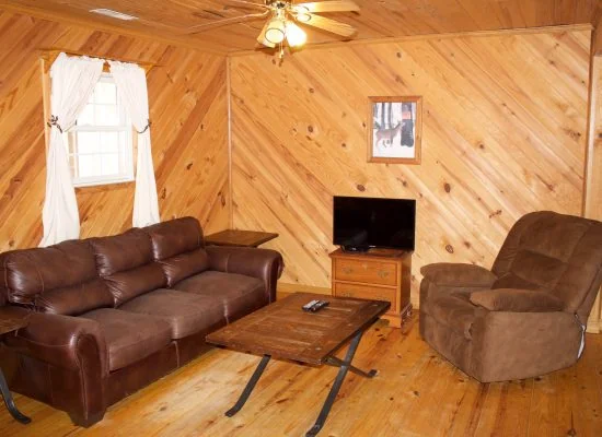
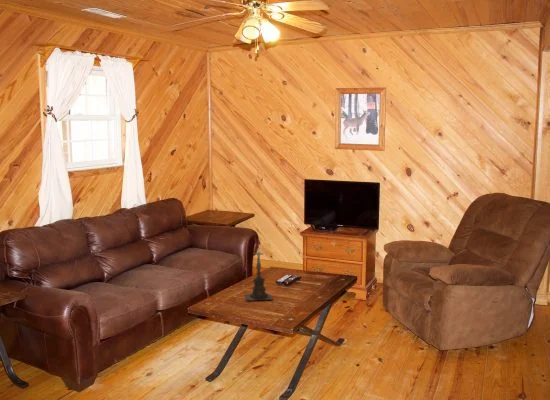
+ candle holder [244,248,274,302]
